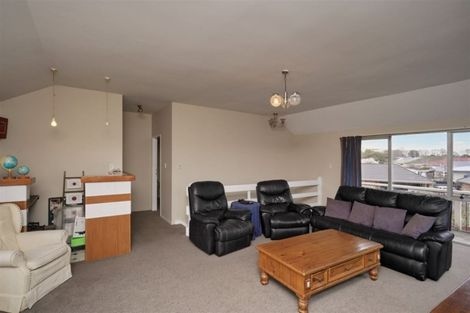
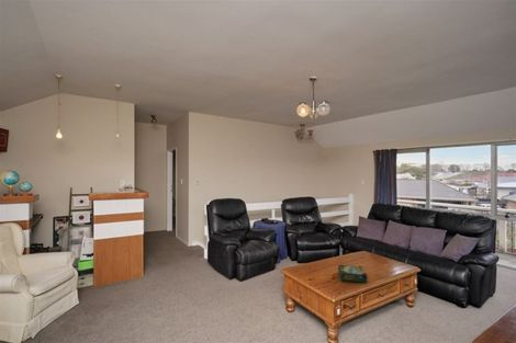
+ board game [337,264,368,284]
